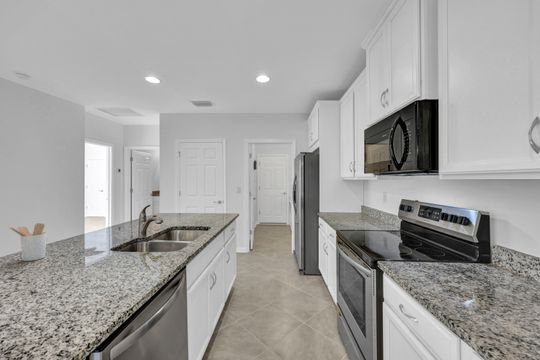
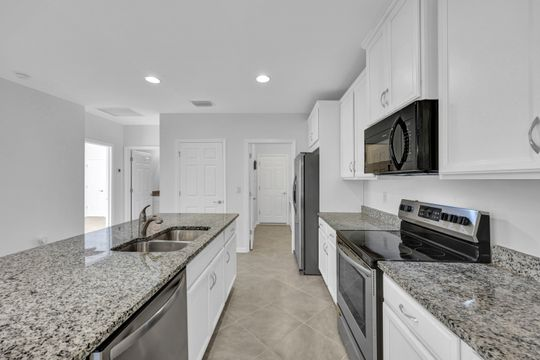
- utensil holder [8,222,48,262]
